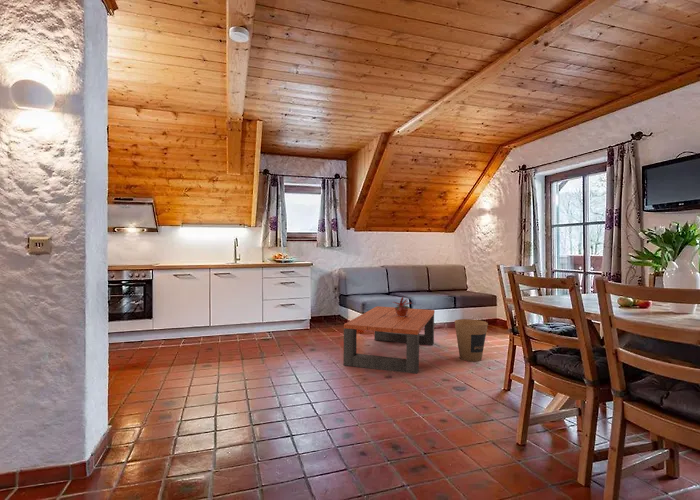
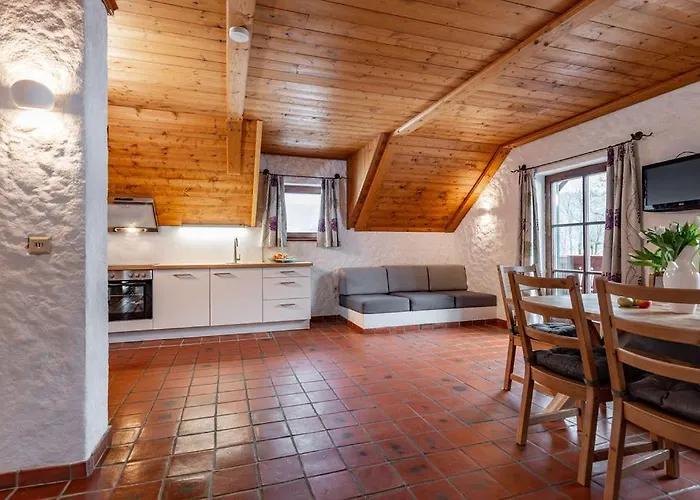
- coffee table [342,305,436,375]
- potted plant [392,296,413,317]
- trash can [454,318,489,363]
